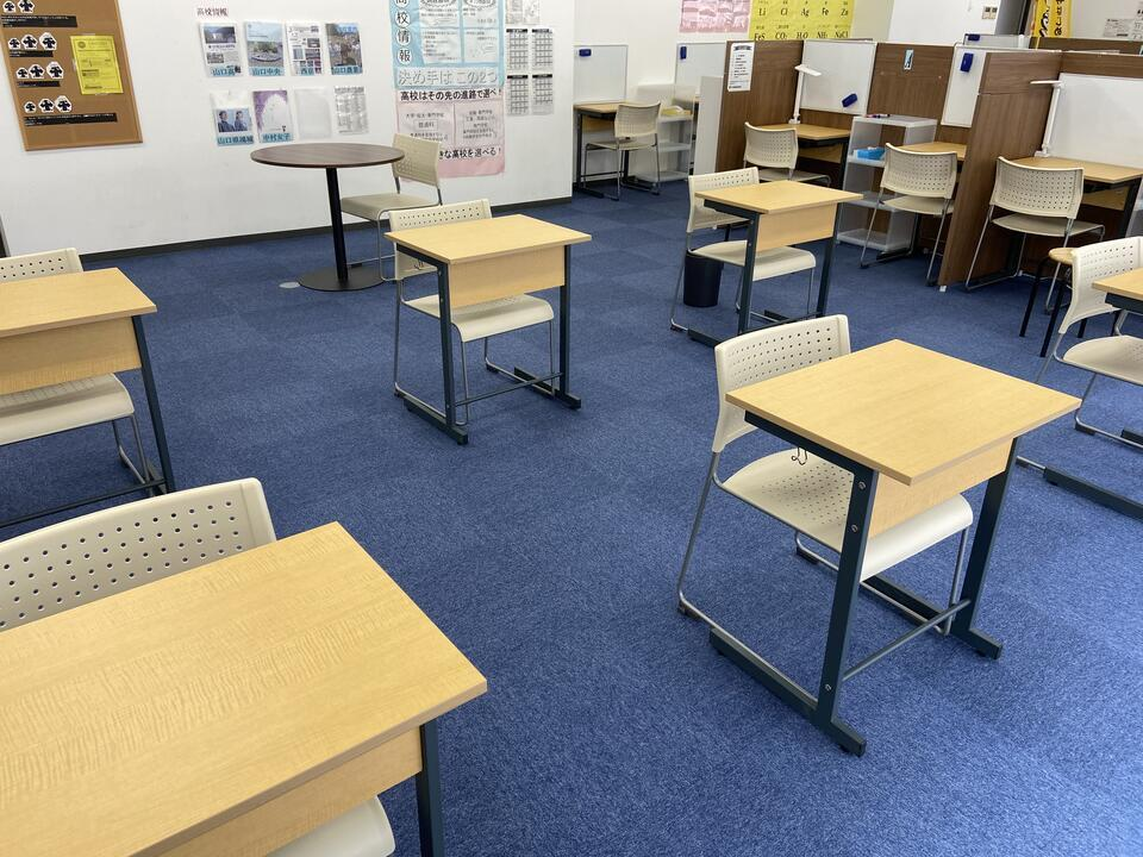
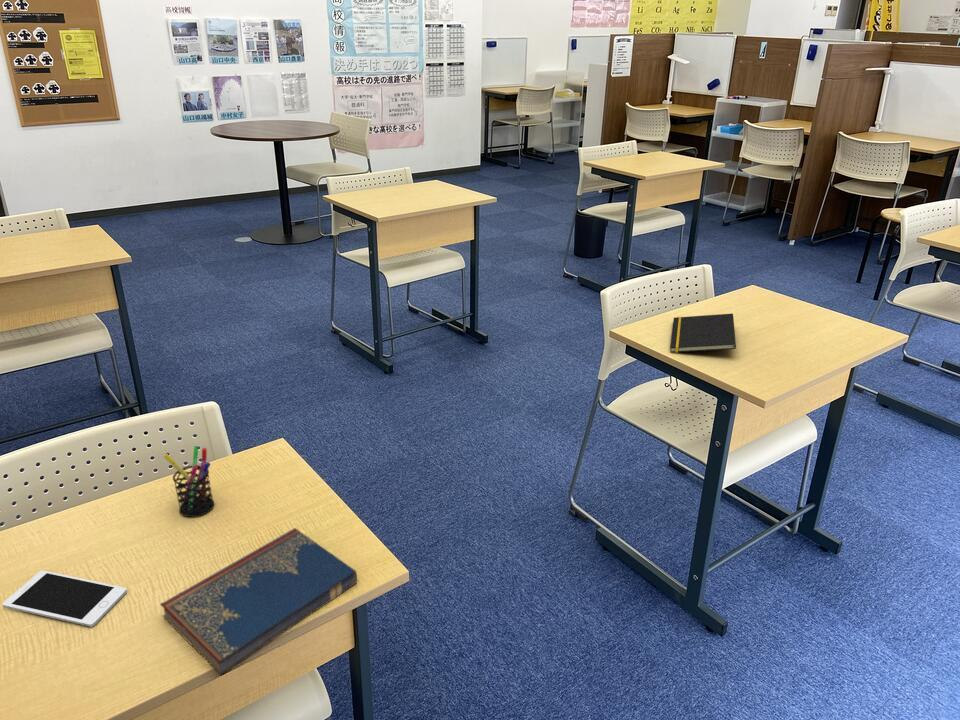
+ notepad [669,313,737,353]
+ hardcover book [159,527,358,676]
+ pen holder [162,445,215,518]
+ cell phone [2,570,128,628]
